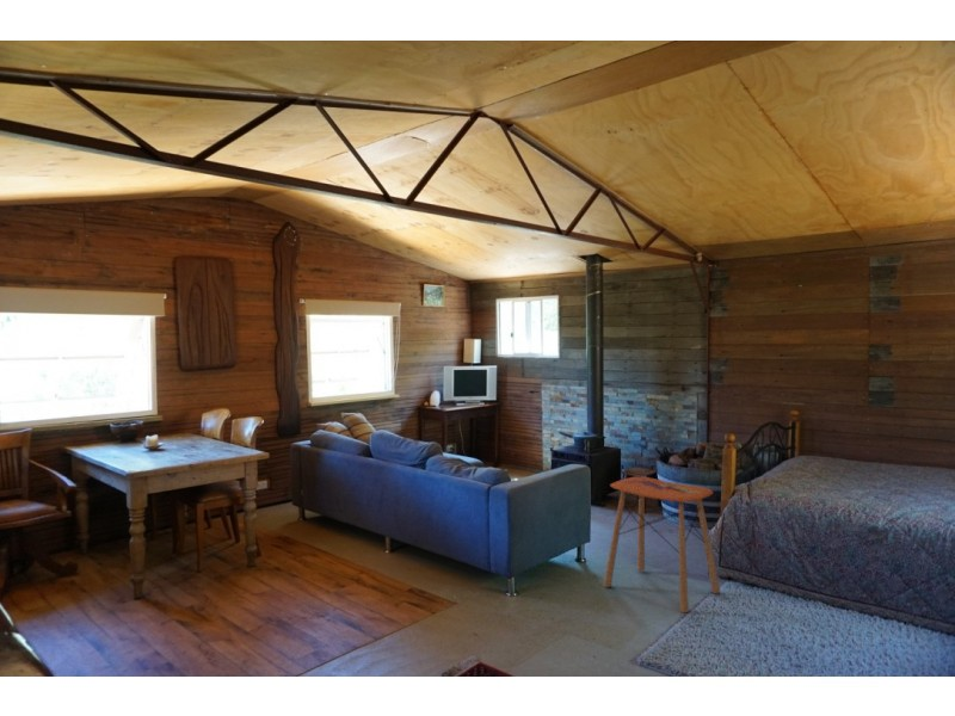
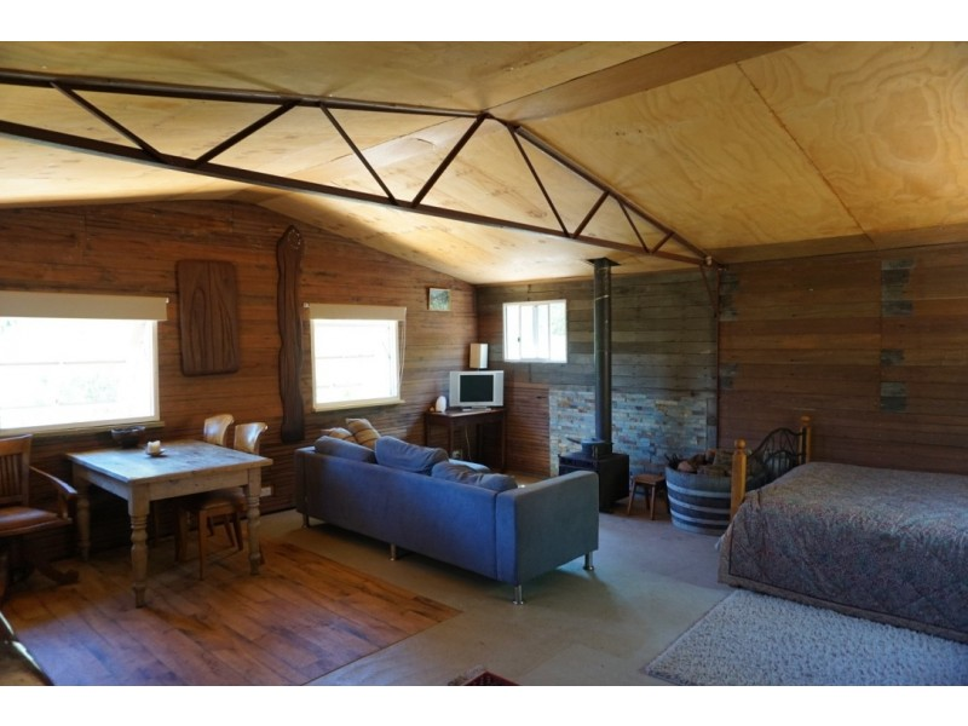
- side table [602,475,721,615]
